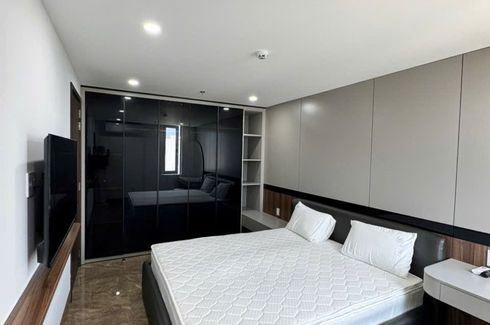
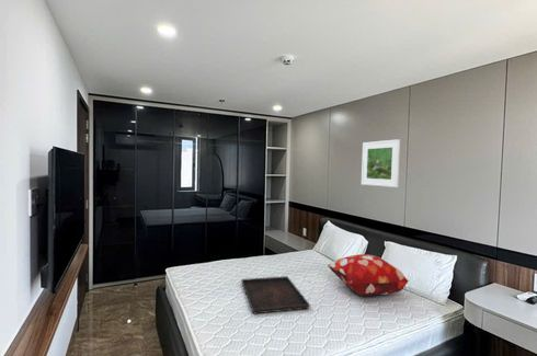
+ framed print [361,138,401,188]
+ decorative pillow [327,253,410,297]
+ serving tray [240,275,311,314]
